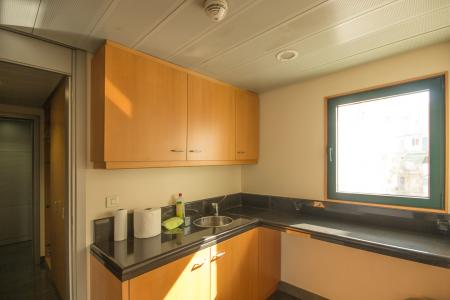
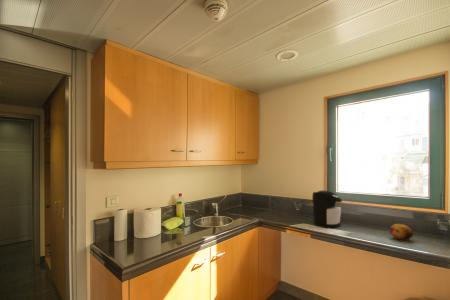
+ coffee maker [311,190,343,229]
+ fruit [389,223,414,241]
